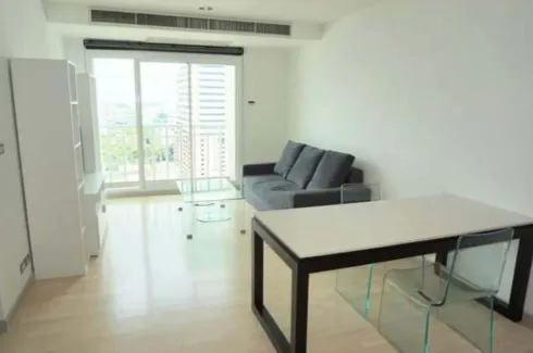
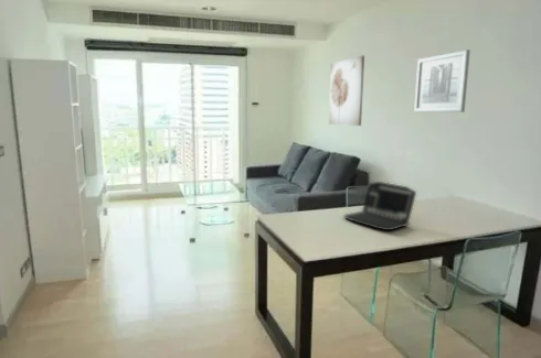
+ wall art [328,55,365,127]
+ wall art [413,48,471,113]
+ laptop [342,181,417,232]
